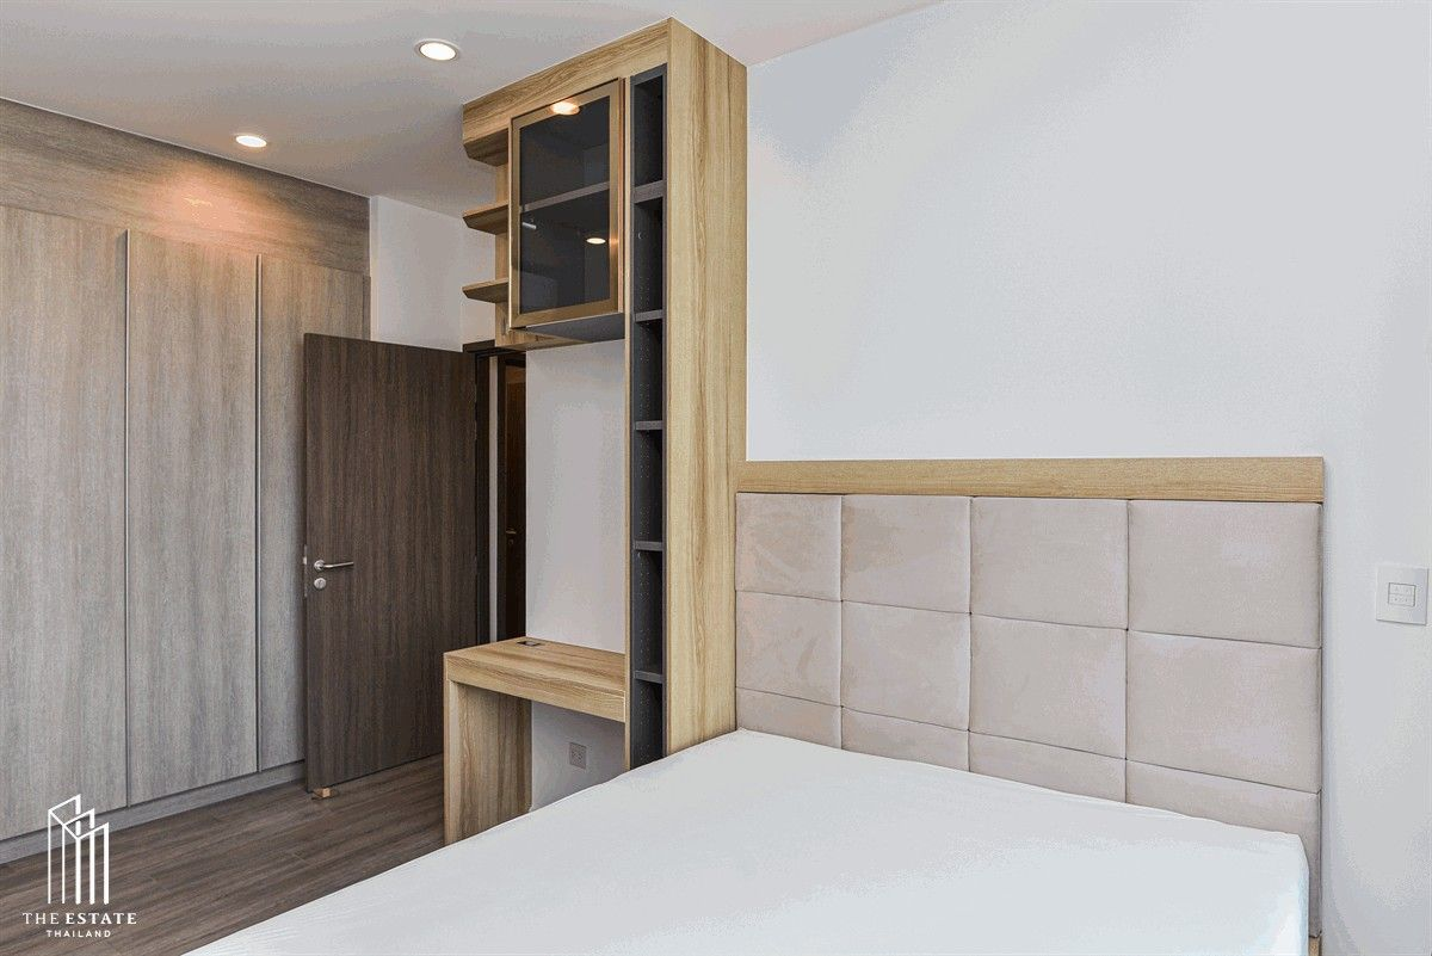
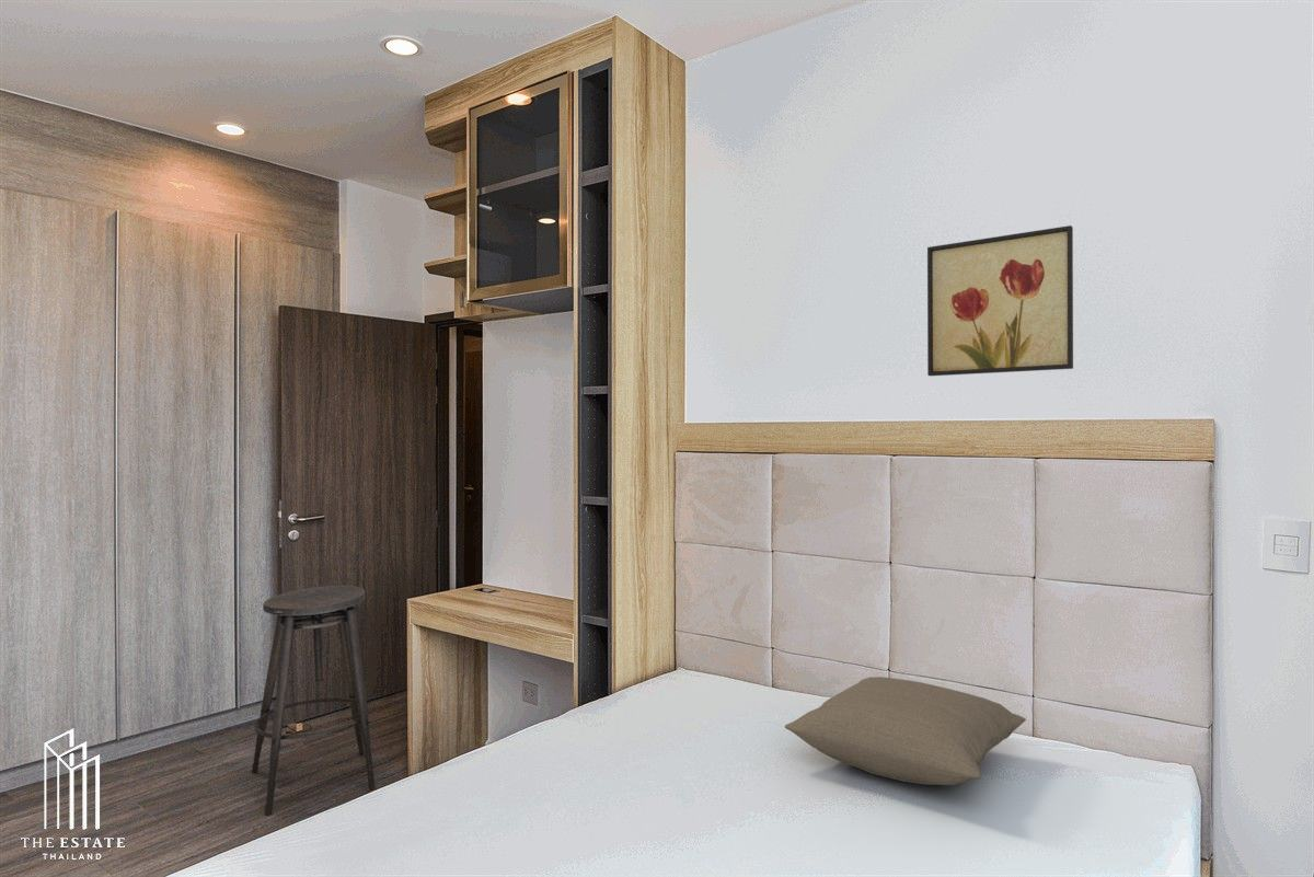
+ stool [251,585,376,816]
+ pillow [784,676,1027,786]
+ wall art [926,224,1074,377]
